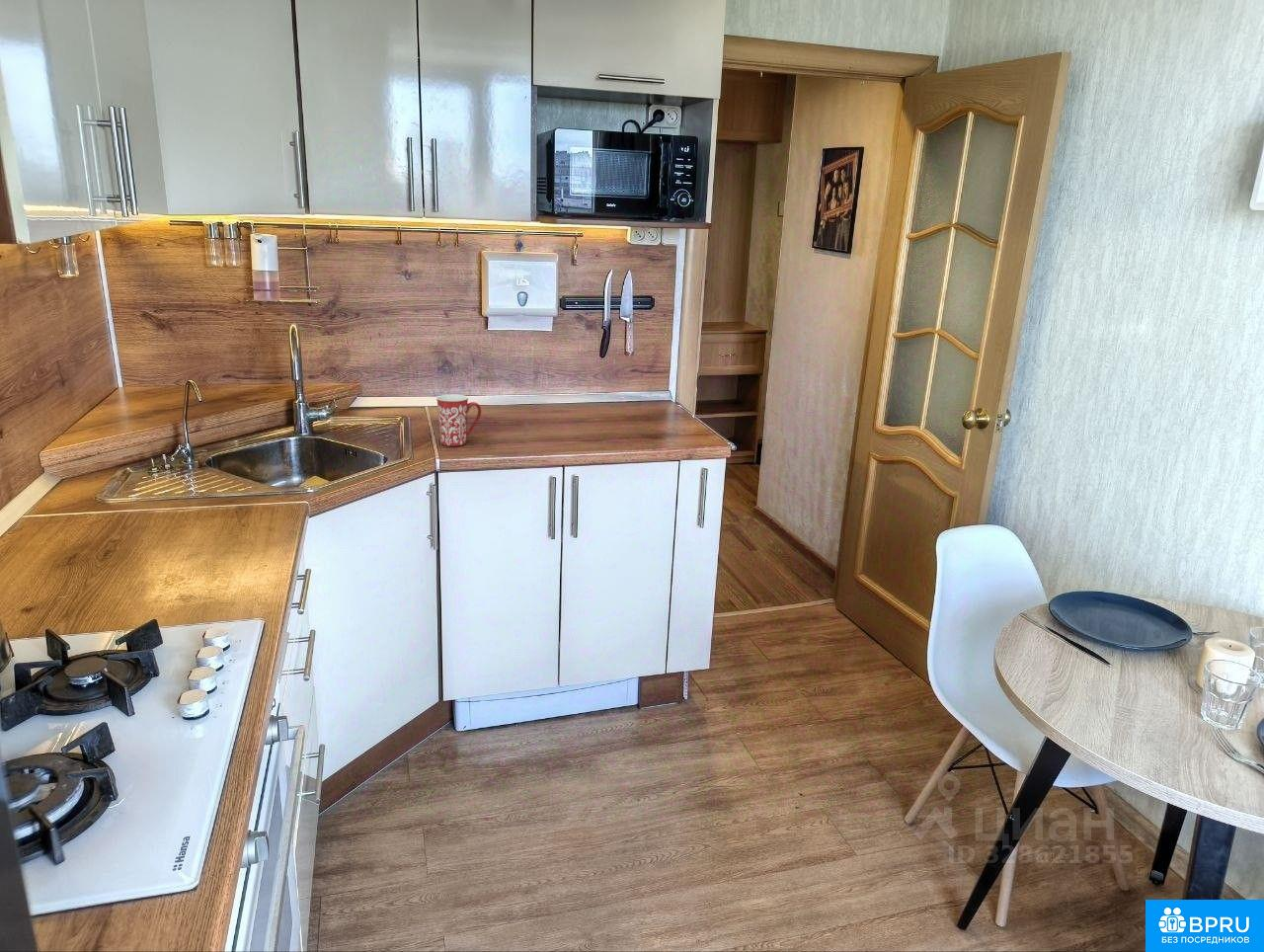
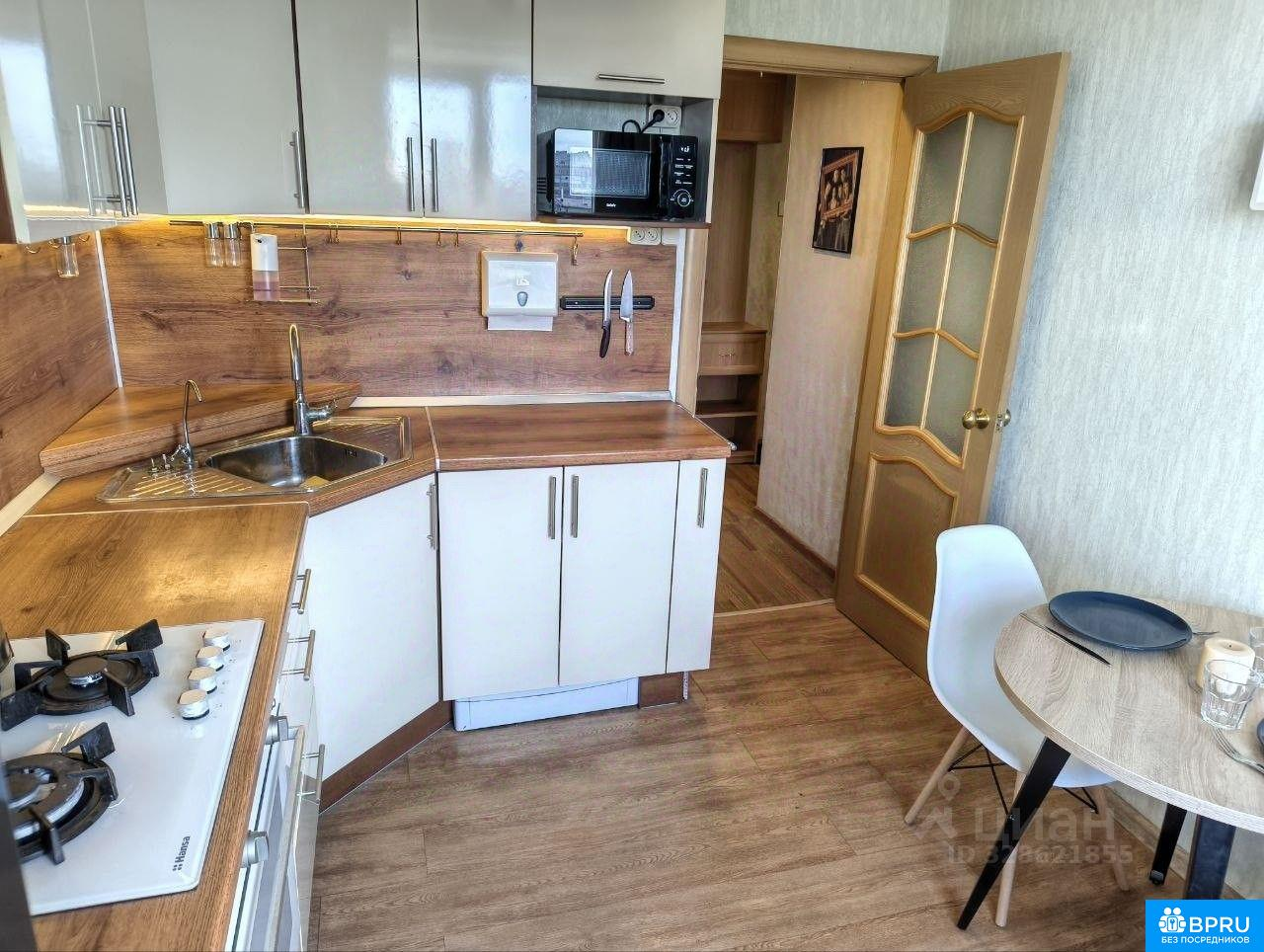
- mug [435,393,482,447]
